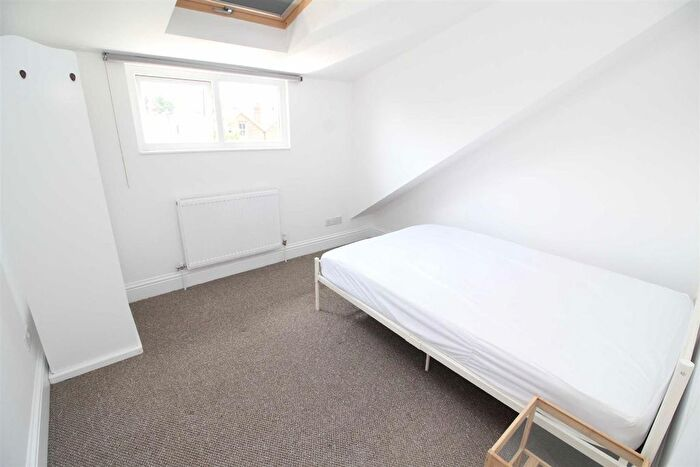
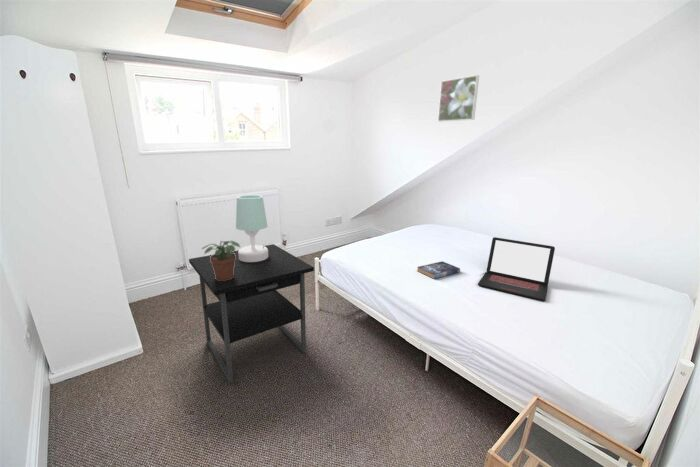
+ table lamp [235,194,268,262]
+ book [416,260,461,280]
+ nightstand [188,243,315,384]
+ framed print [437,74,480,123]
+ laptop [477,236,556,302]
+ potted plant [201,239,241,281]
